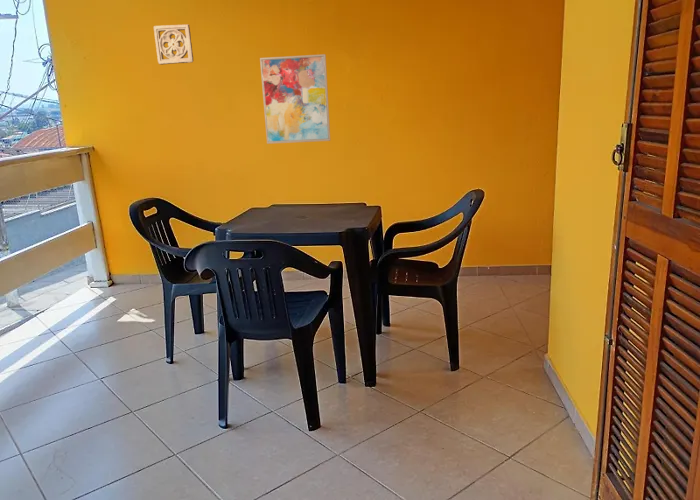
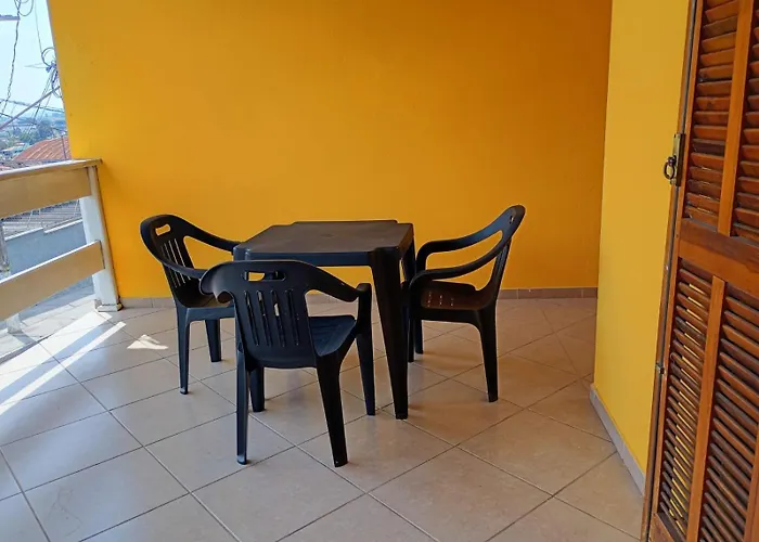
- wall art [259,53,331,145]
- wall ornament [153,23,194,66]
